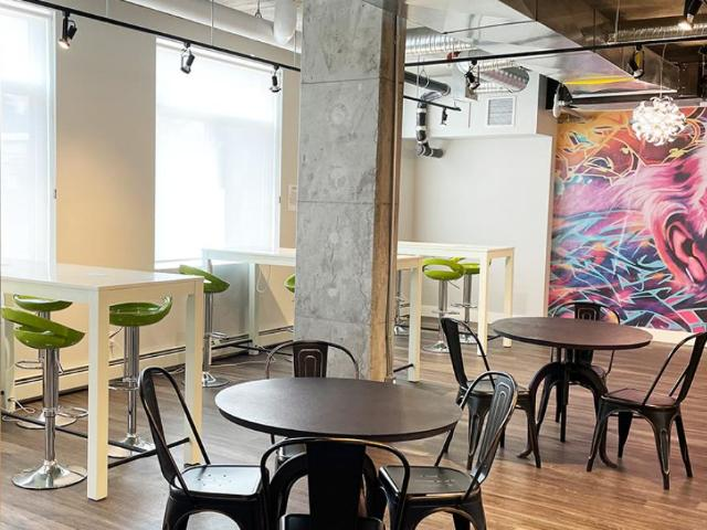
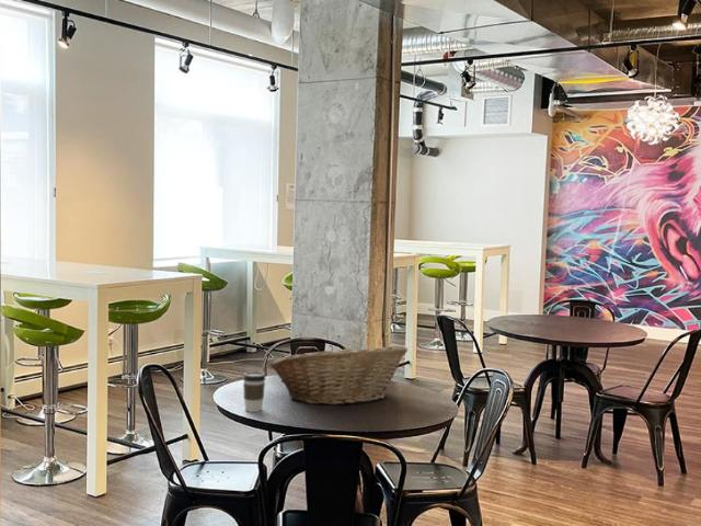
+ coffee cup [242,370,267,413]
+ fruit basket [269,343,409,407]
